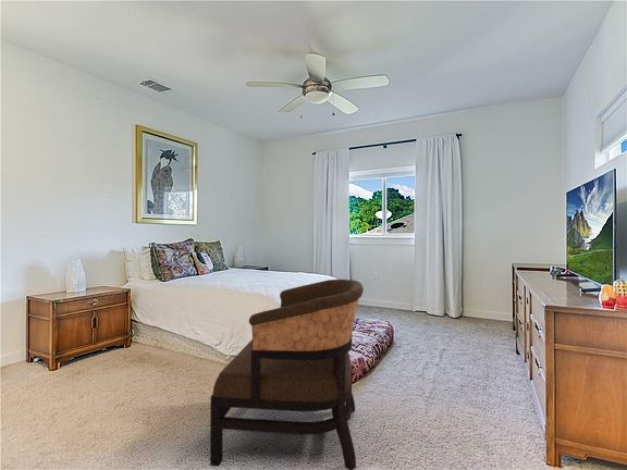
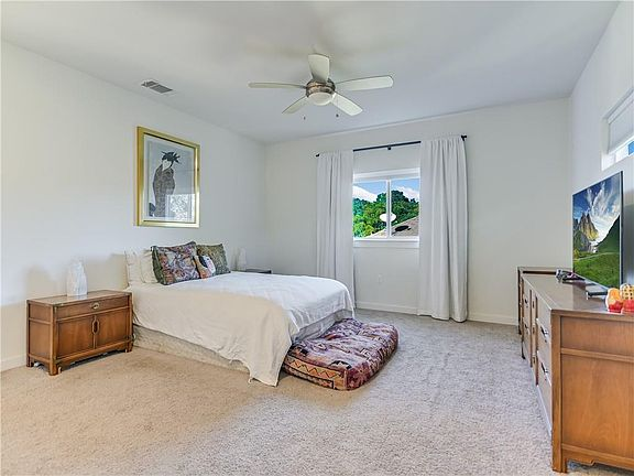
- armchair [209,279,365,470]
